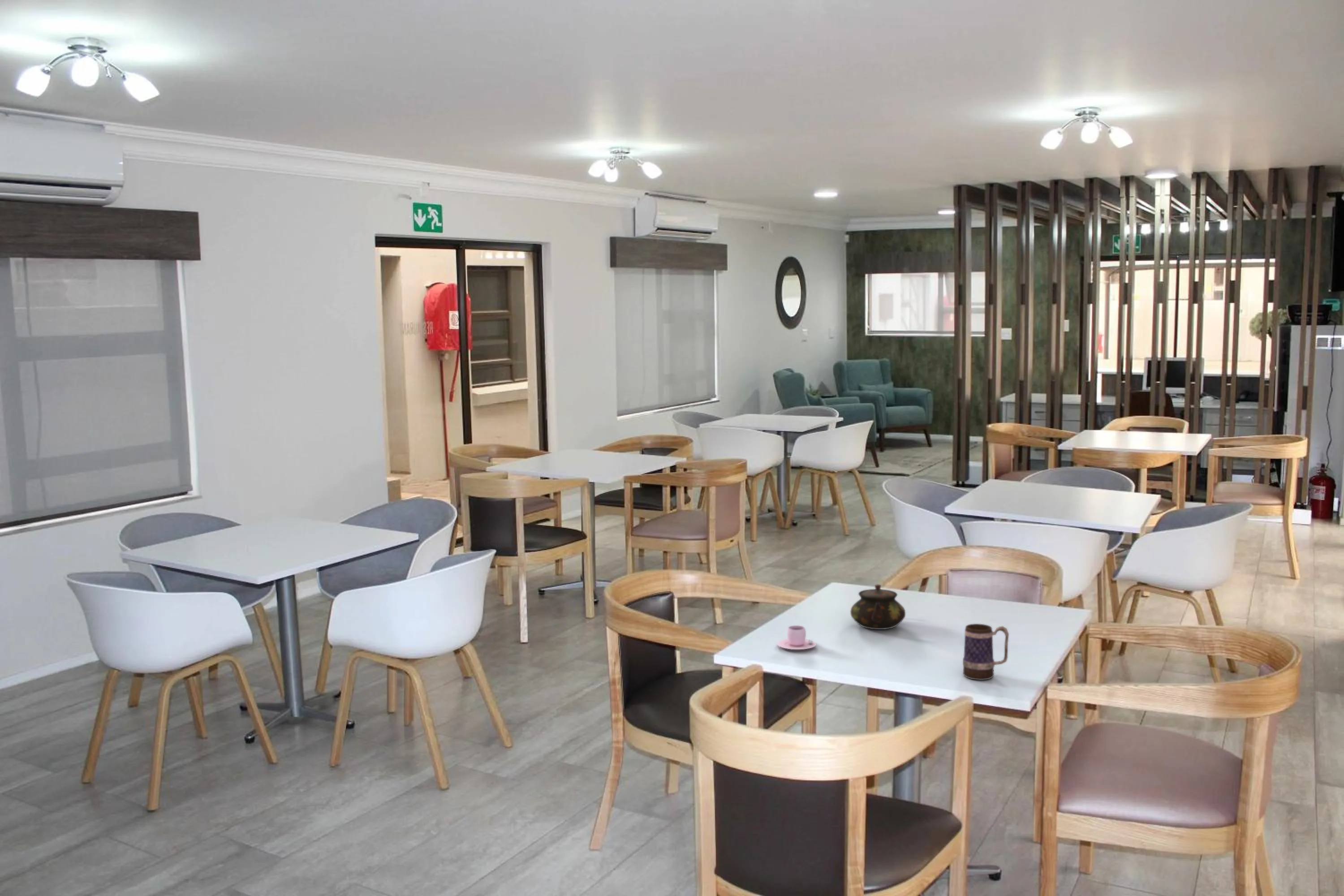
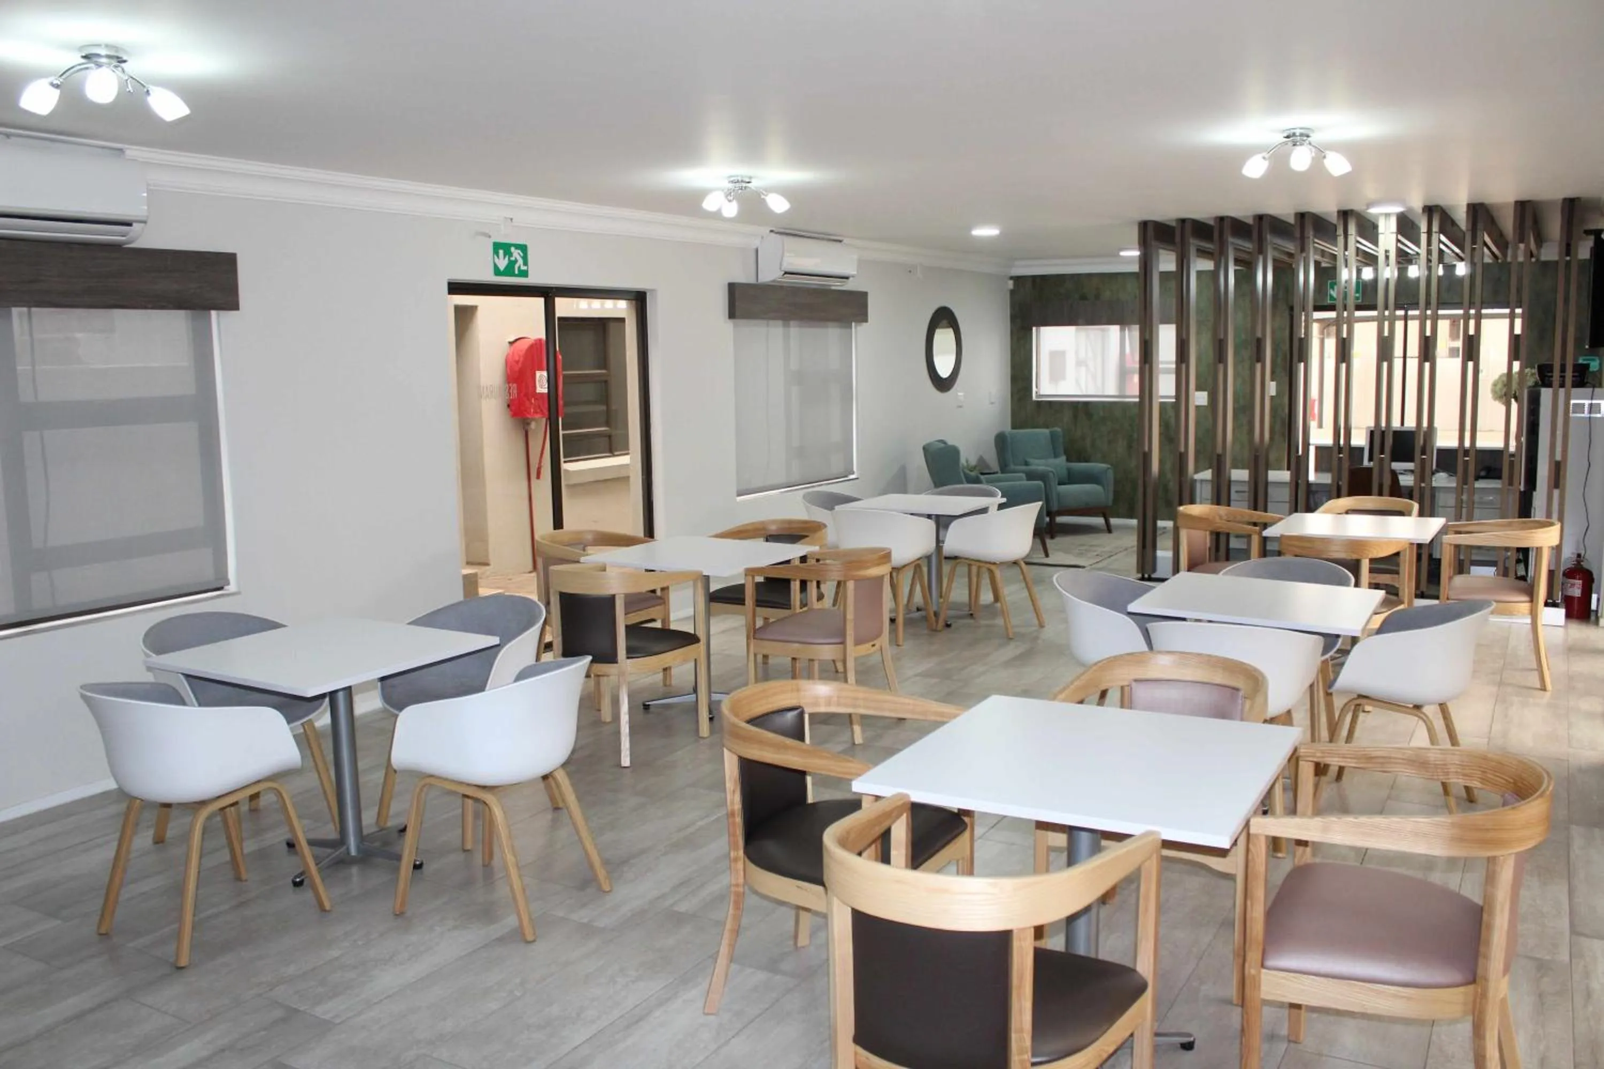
- teapot [850,584,906,630]
- mug [962,623,1009,681]
- teacup [777,625,817,650]
